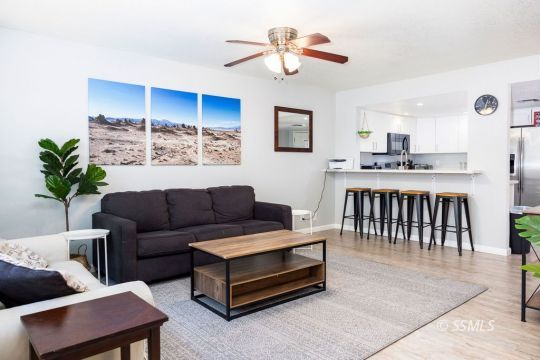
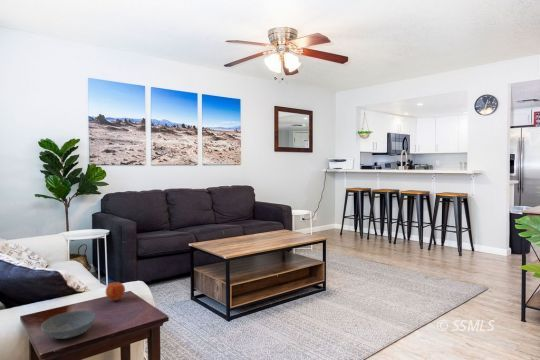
+ apple [105,281,126,302]
+ bowl [40,310,97,340]
